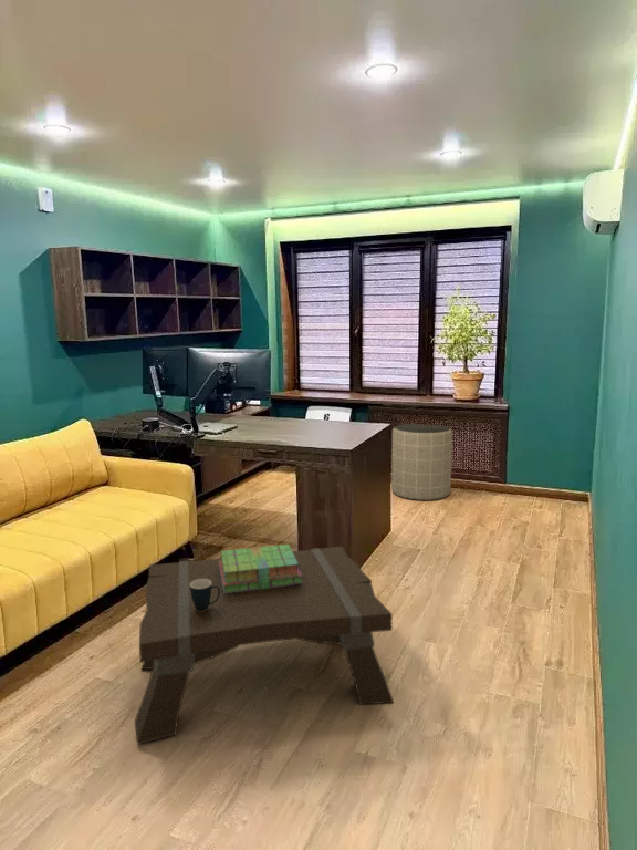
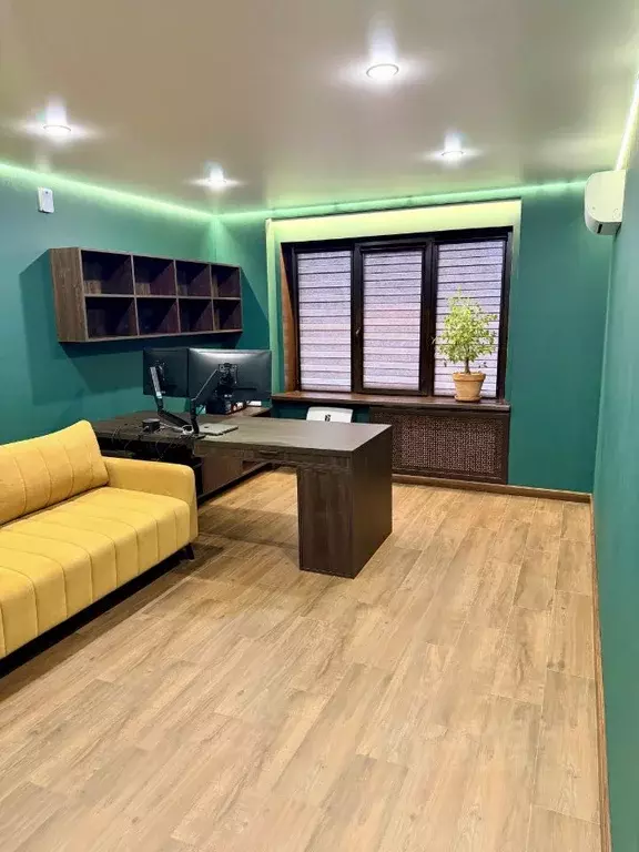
- stack of books [219,543,302,593]
- mug [190,579,220,611]
- trash can [390,423,453,501]
- coffee table [134,546,395,746]
